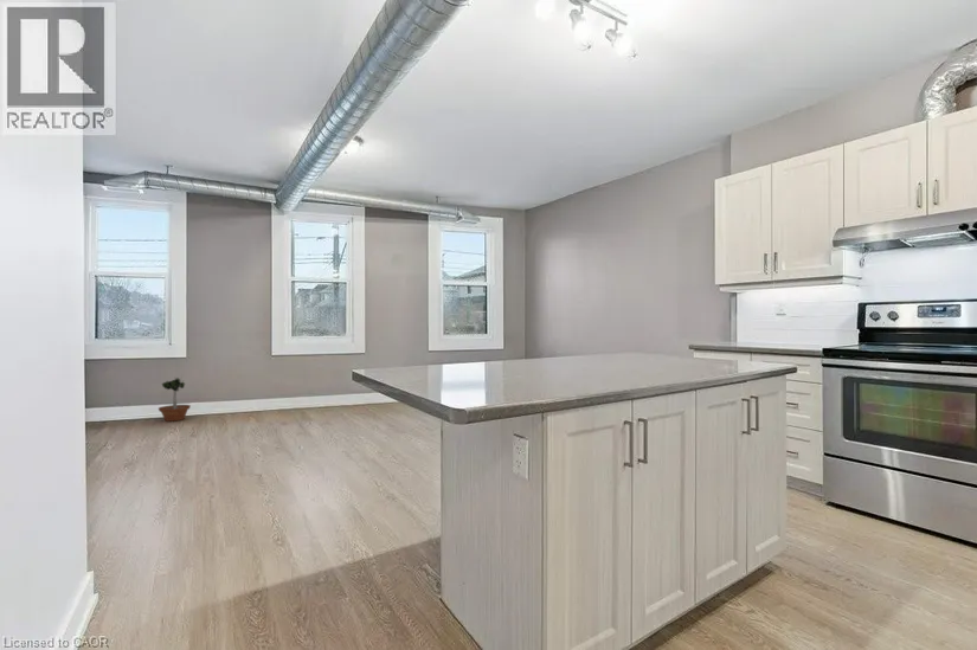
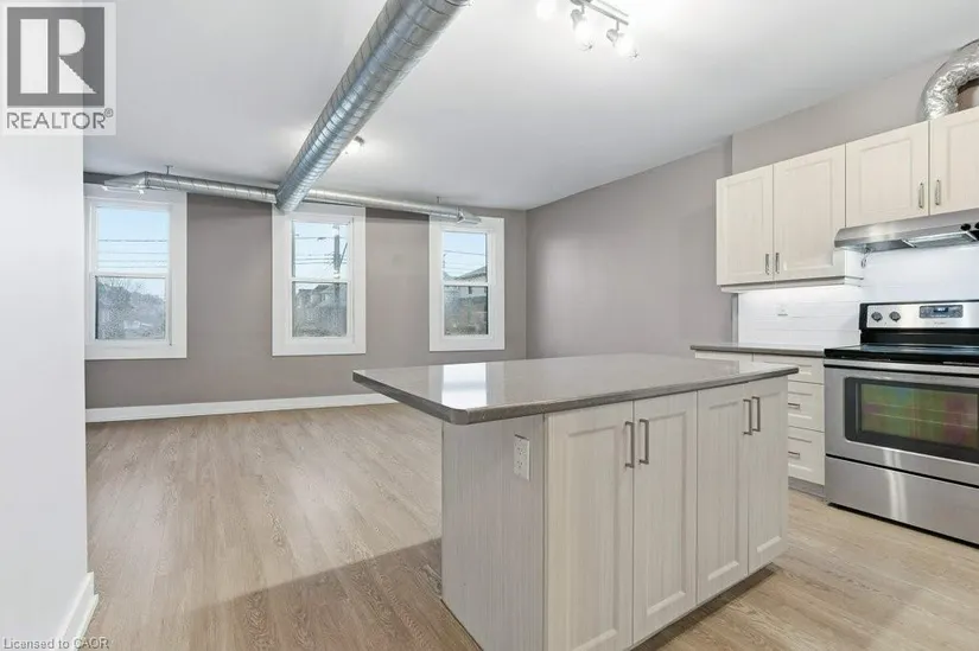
- potted tree [158,373,192,423]
